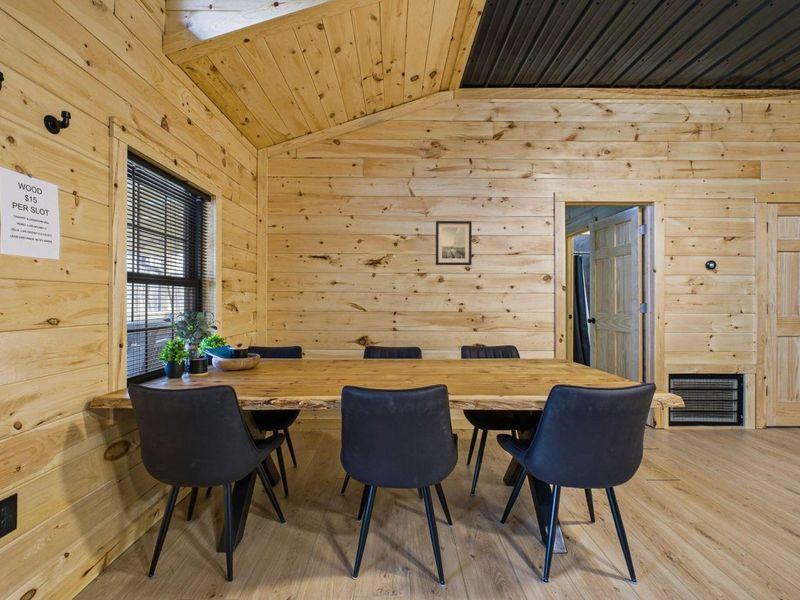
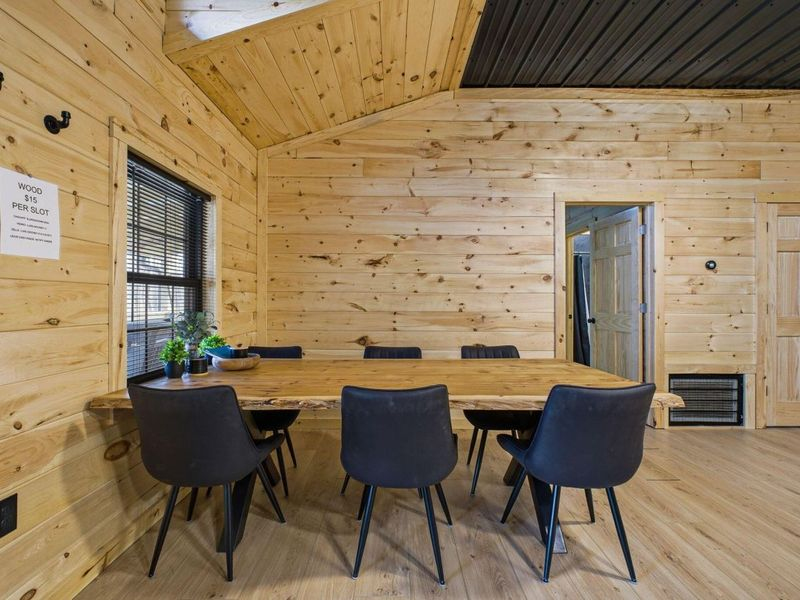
- wall art [435,220,473,266]
